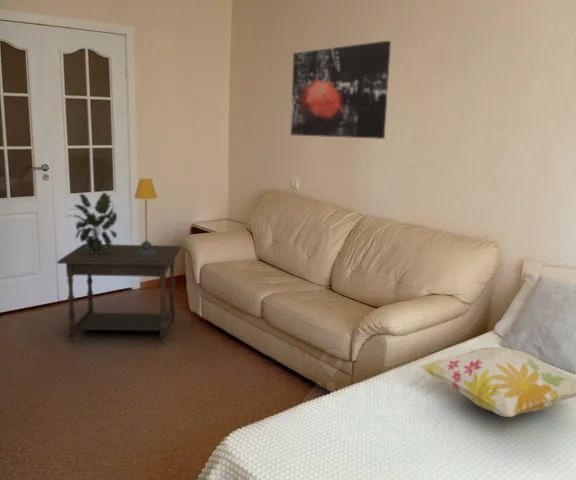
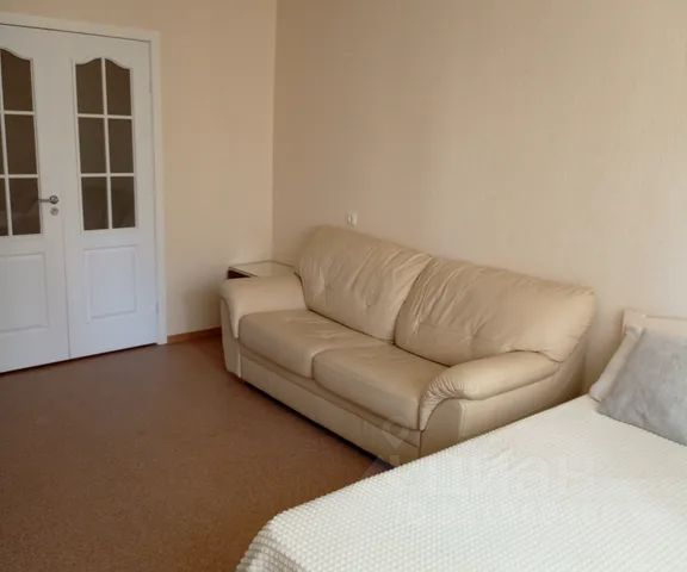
- side table [56,243,182,343]
- table lamp [133,178,158,257]
- wall art [290,40,392,140]
- decorative pillow [418,346,576,418]
- potted plant [65,192,118,253]
